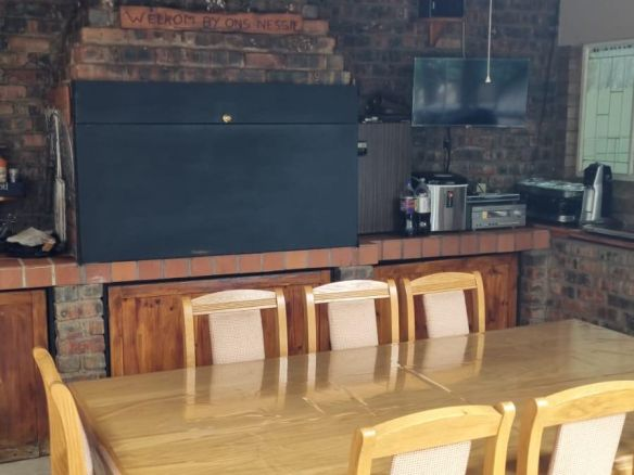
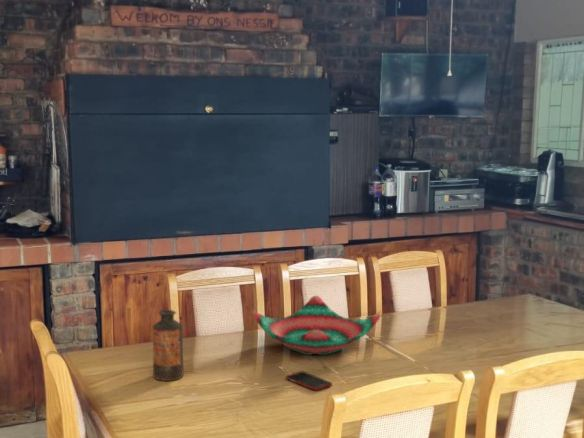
+ cell phone [285,370,333,392]
+ bottle [152,309,185,382]
+ decorative bowl [251,295,381,356]
